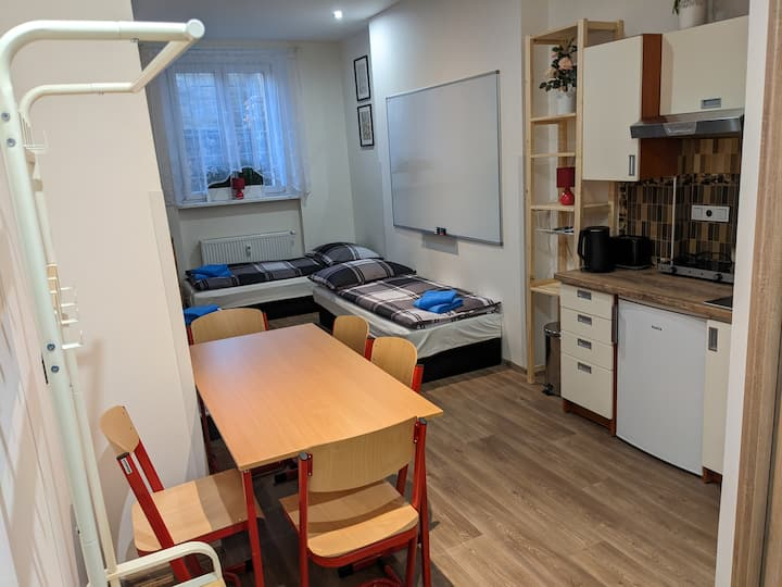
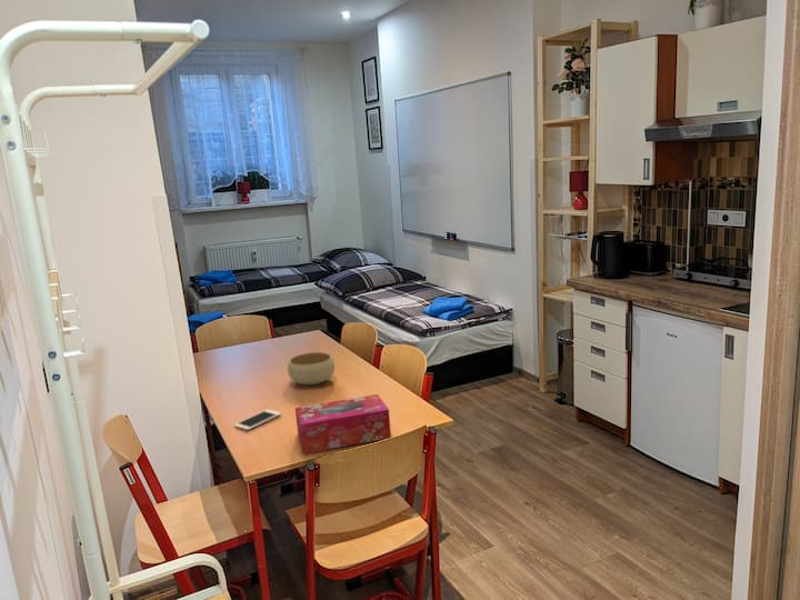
+ bowl [287,351,336,386]
+ cell phone [233,409,282,431]
+ tissue box [294,393,392,454]
